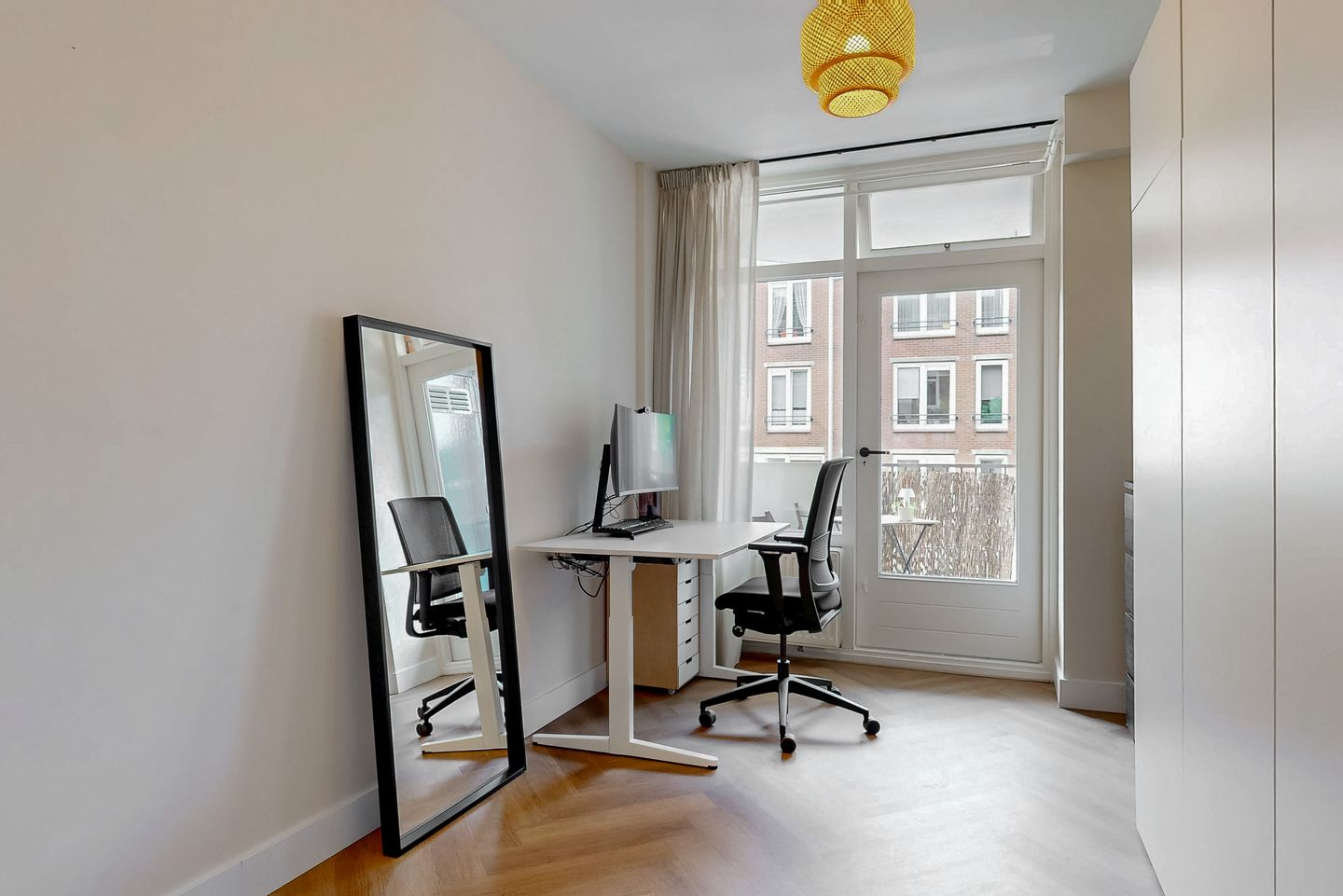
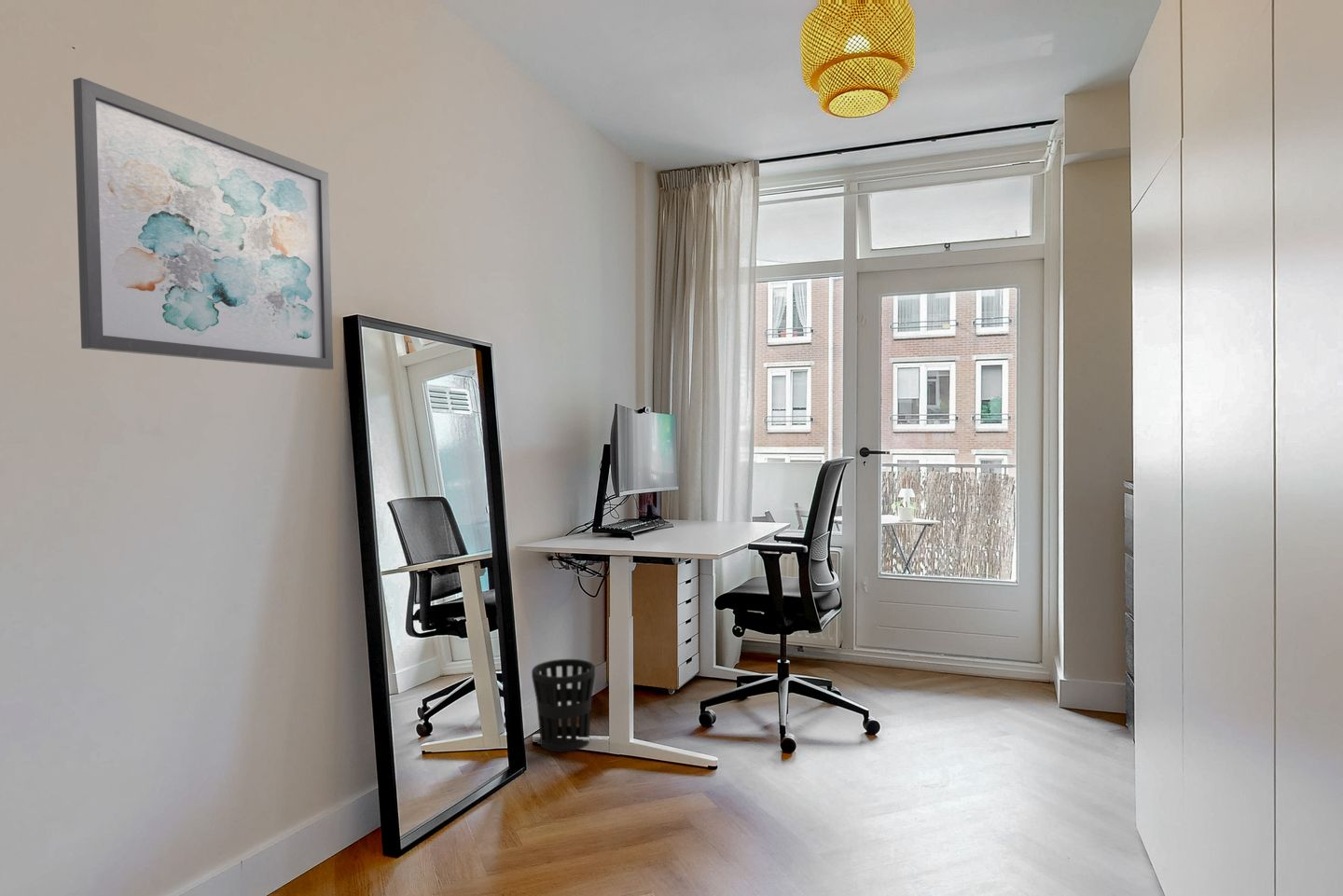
+ wall art [72,76,334,371]
+ wastebasket [531,658,596,752]
